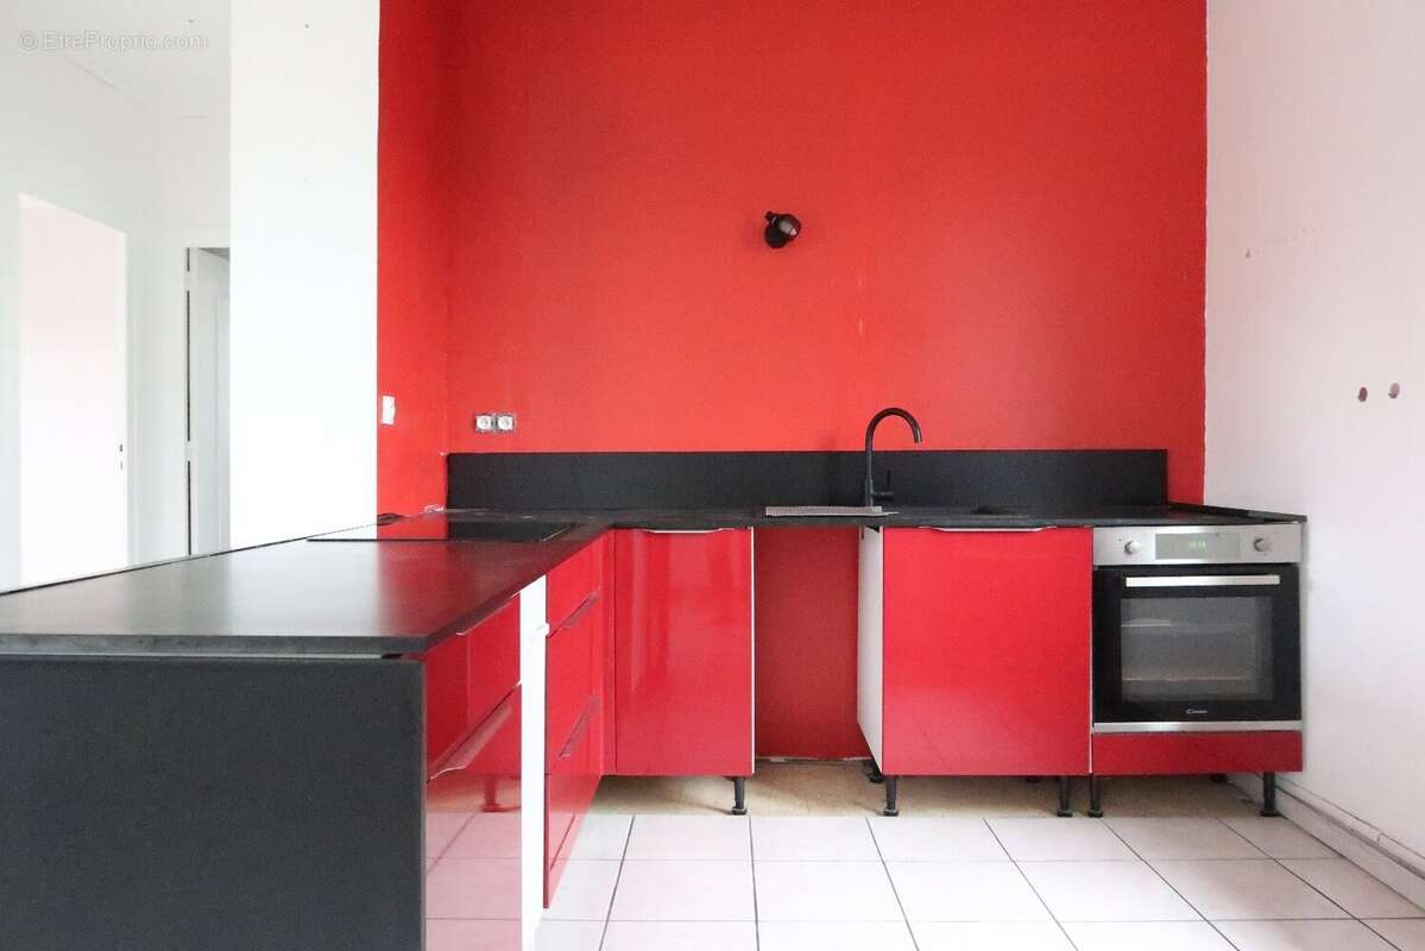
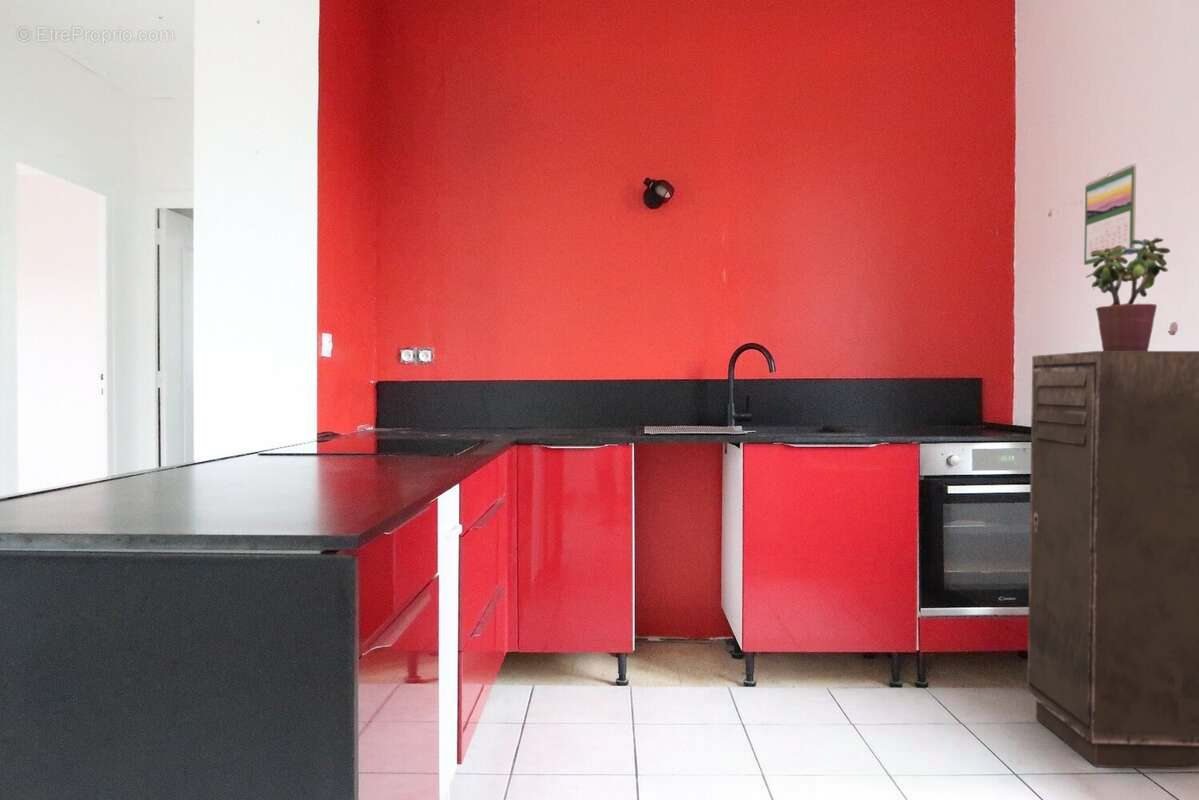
+ calendar [1083,163,1137,266]
+ storage cabinet [1026,350,1199,770]
+ potted plant [1085,237,1171,351]
